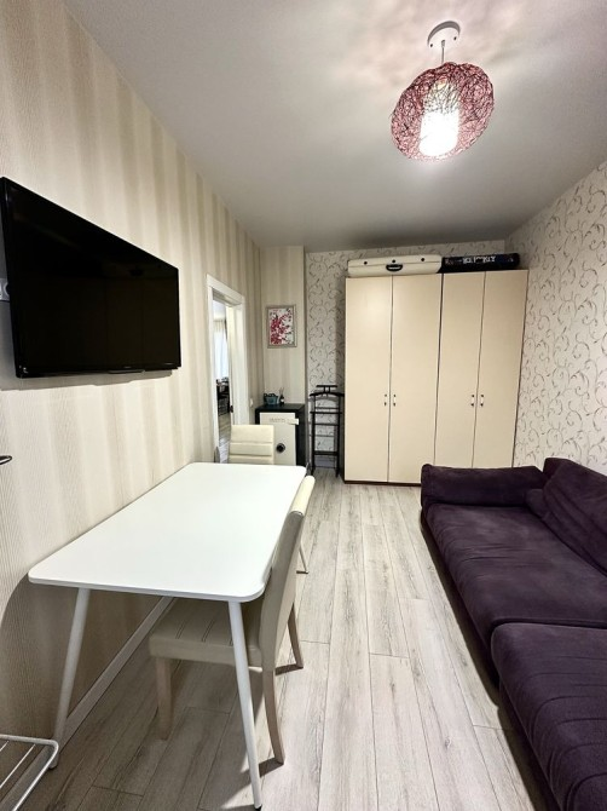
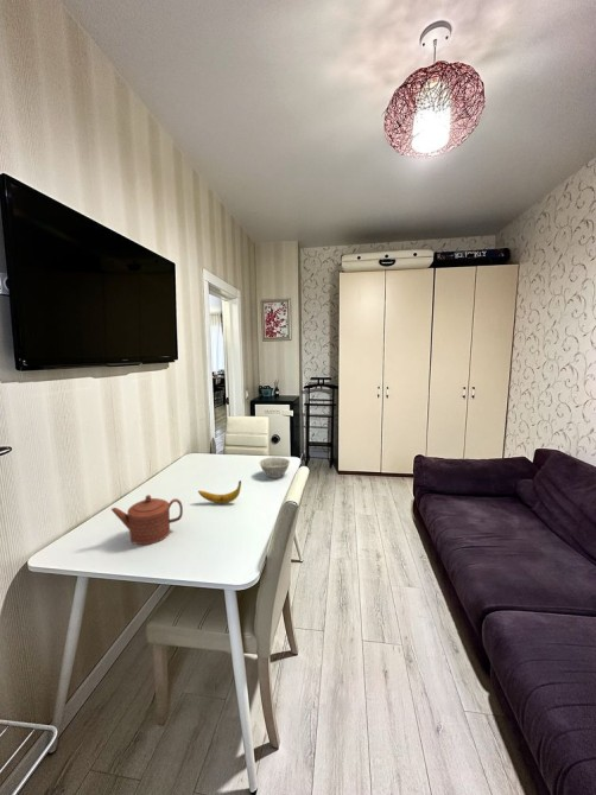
+ banana [197,479,242,504]
+ teapot [110,494,184,546]
+ bowl [258,456,291,479]
